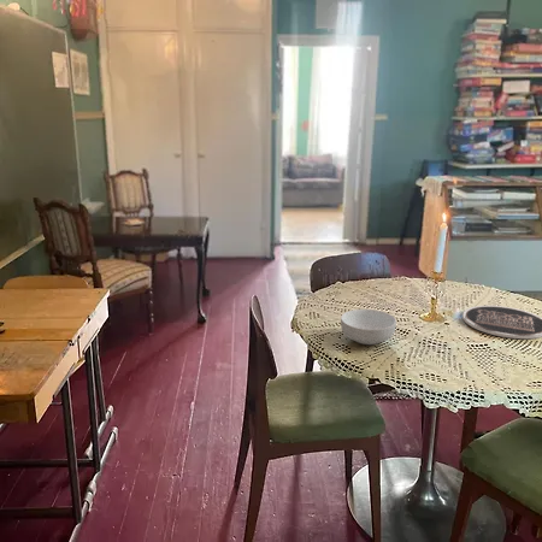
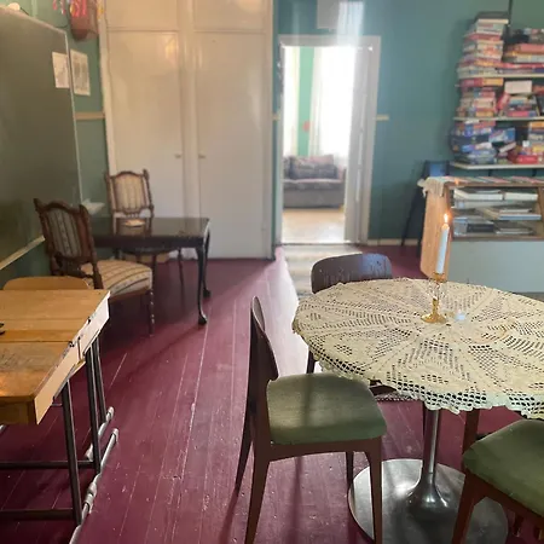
- cereal bowl [340,308,397,346]
- plate [461,305,542,340]
